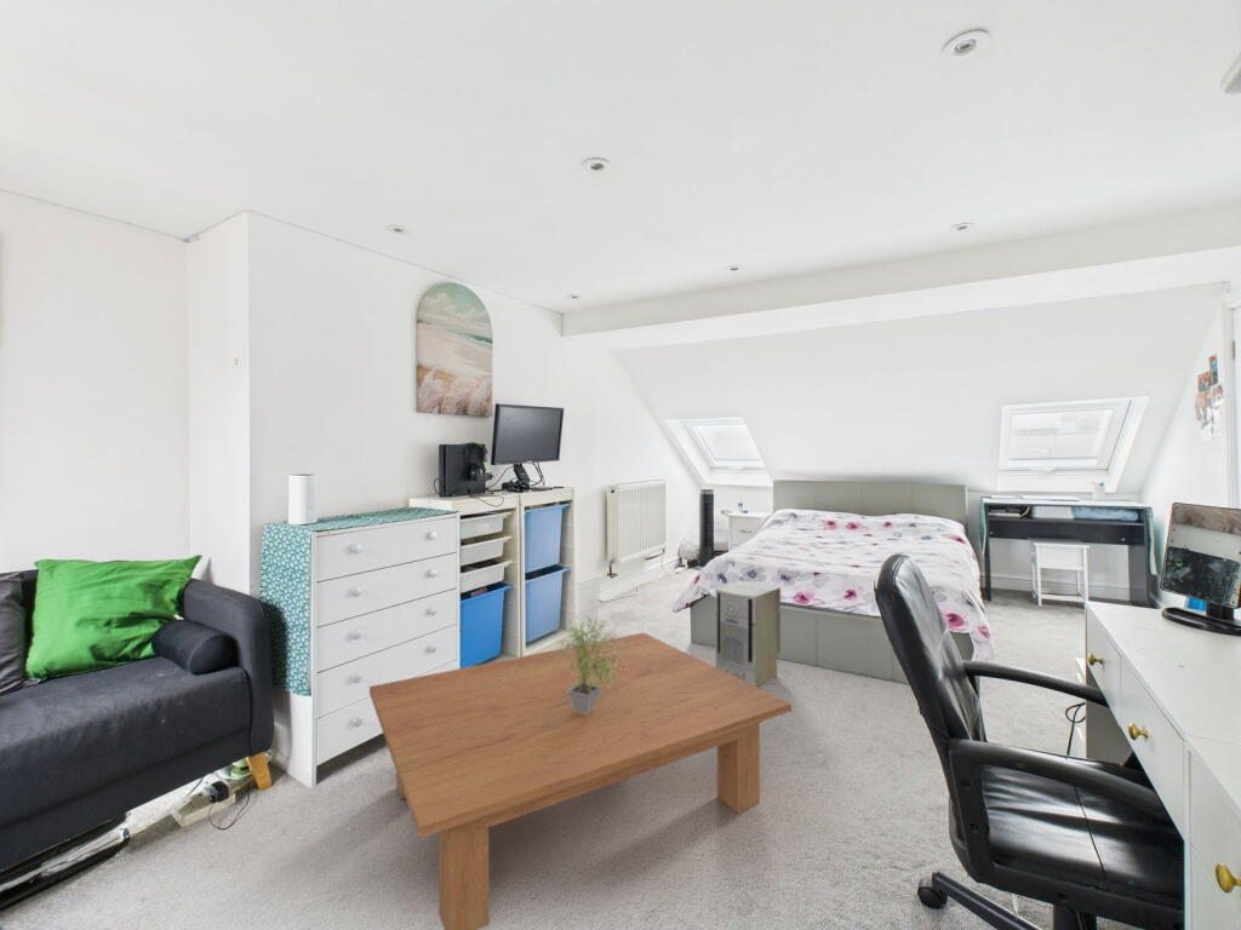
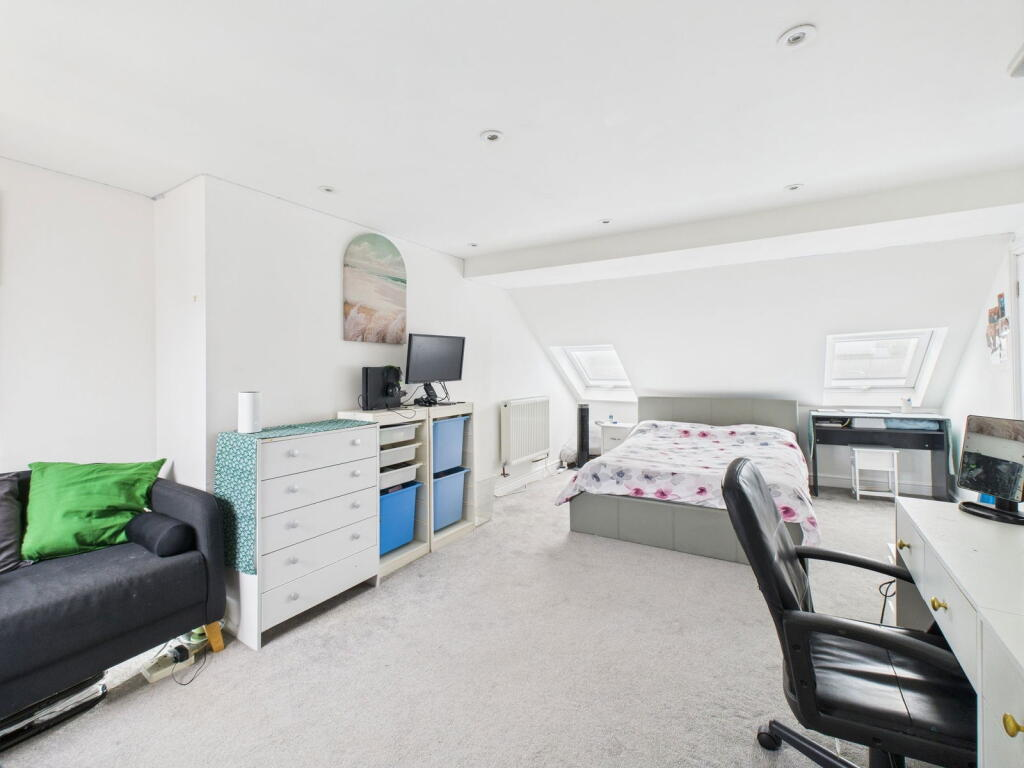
- potted plant [551,614,628,714]
- coffee table [368,631,793,930]
- air purifier [715,580,782,688]
